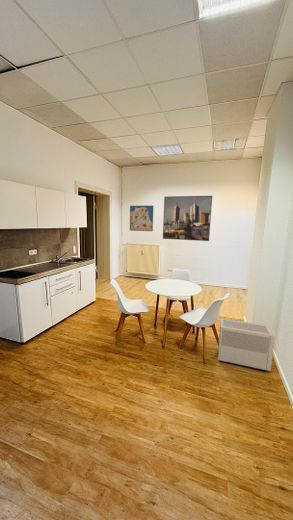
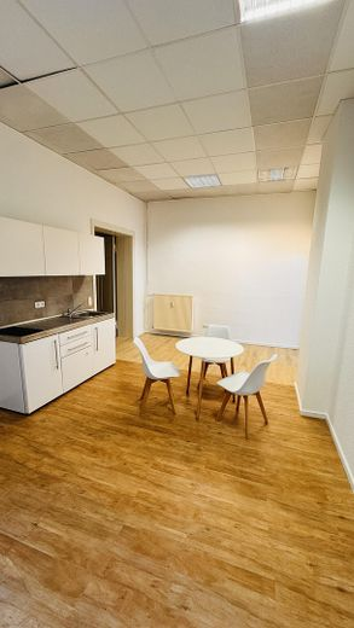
- wall art [129,205,154,232]
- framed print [162,195,213,242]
- air purifier [217,317,277,373]
